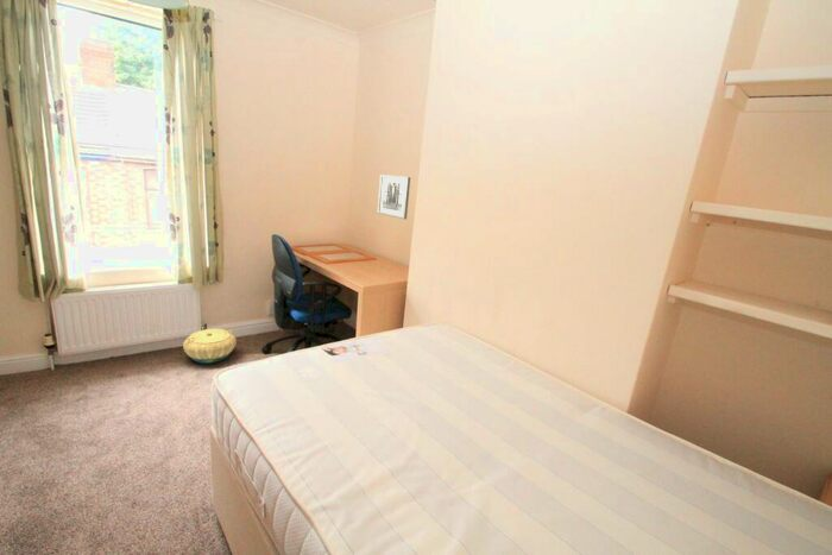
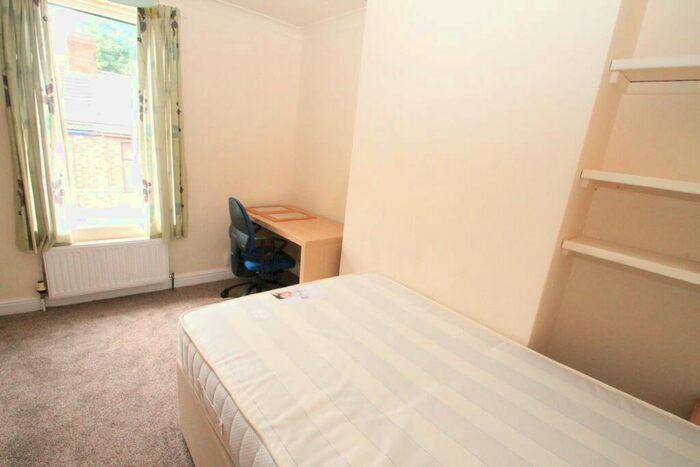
- wall art [377,174,411,220]
- basket [182,328,238,365]
